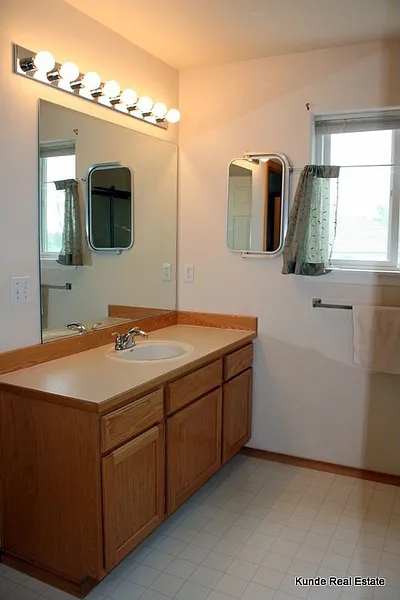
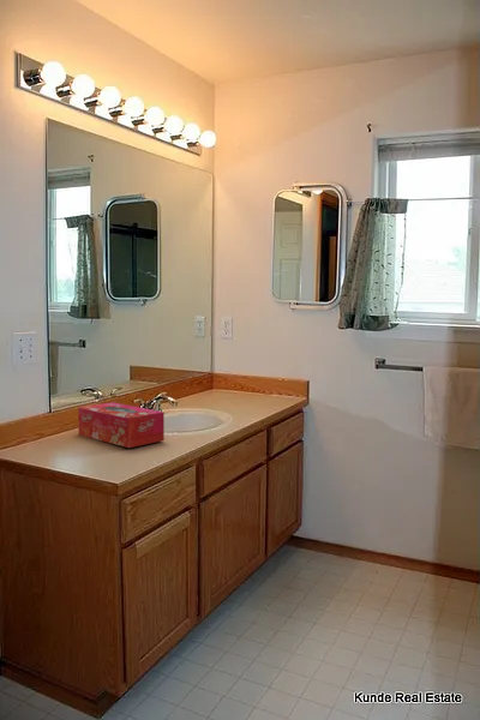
+ tissue box [77,401,166,449]
